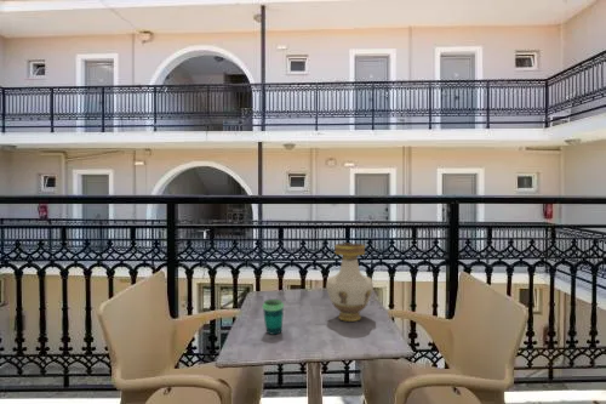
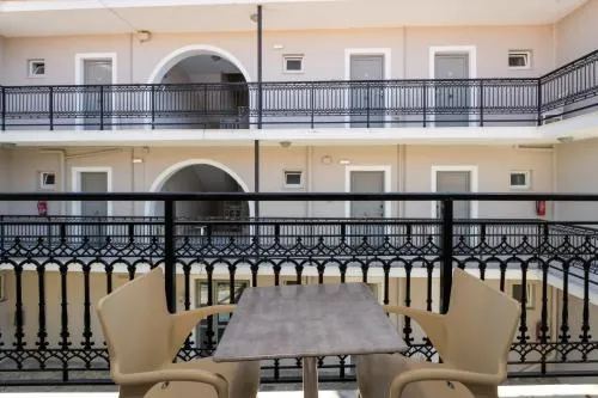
- cup [262,298,285,336]
- vase [325,241,375,323]
